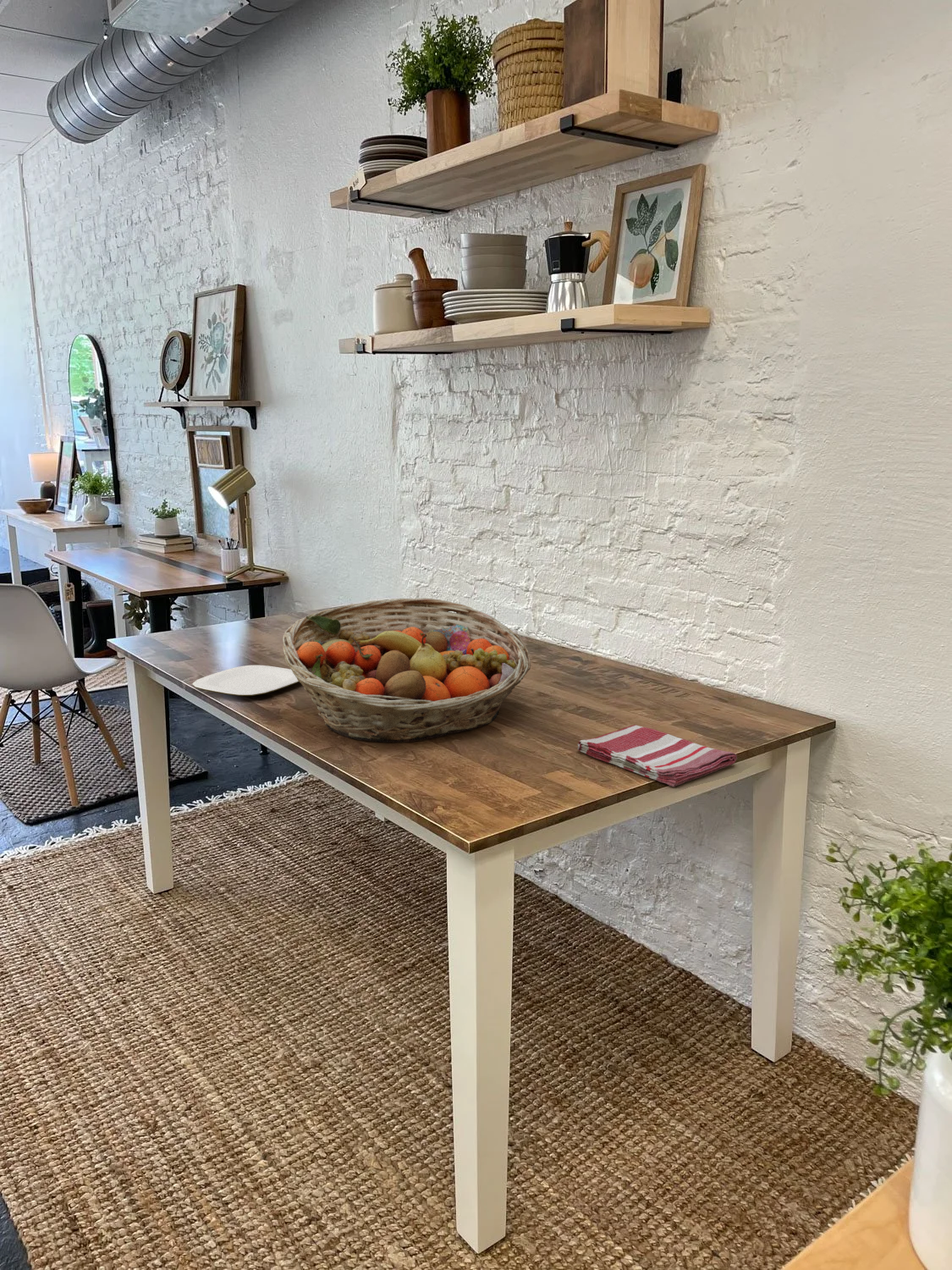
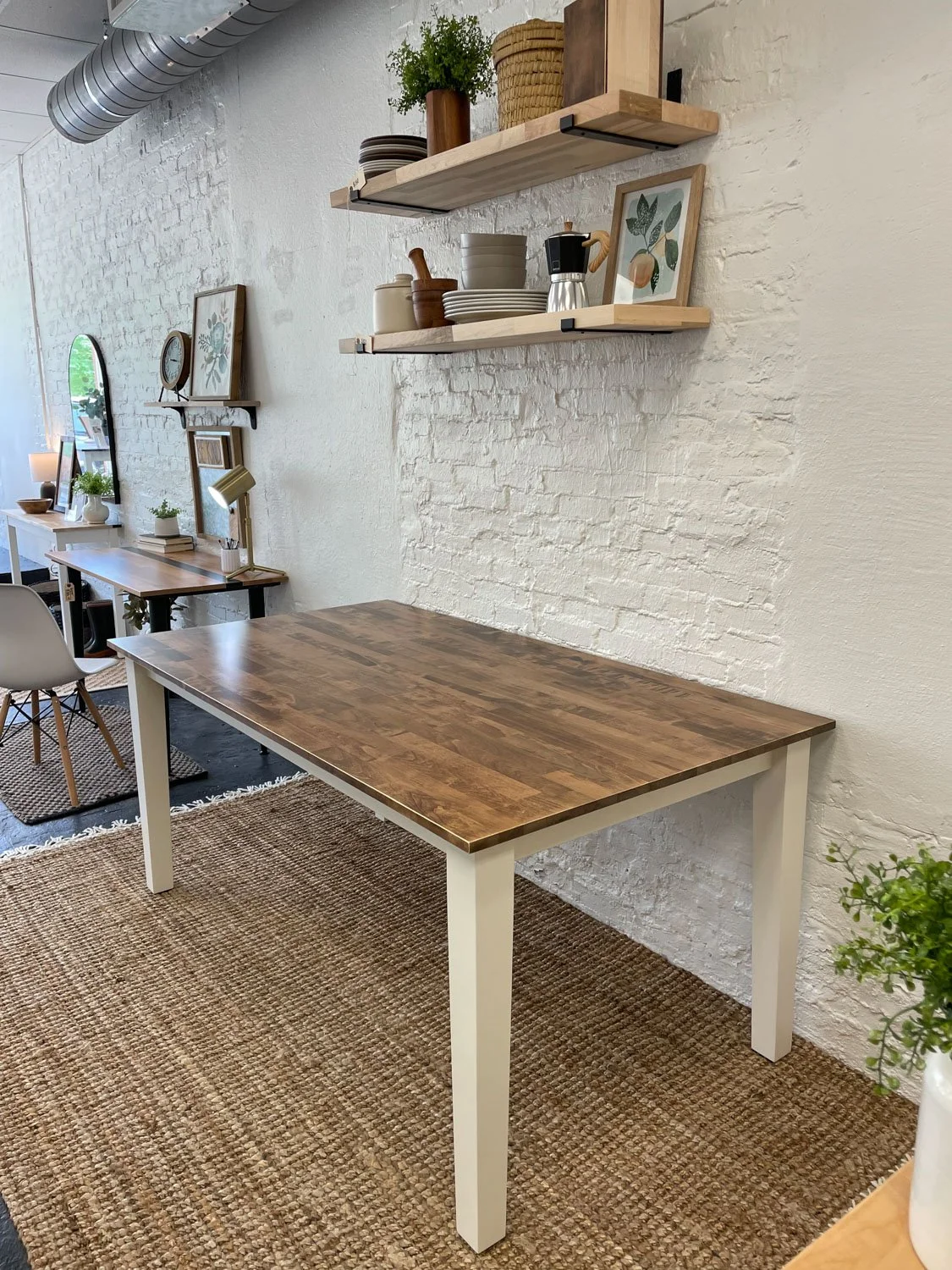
- fruit basket [282,597,531,743]
- dish towel [576,724,738,787]
- plate [191,665,299,697]
